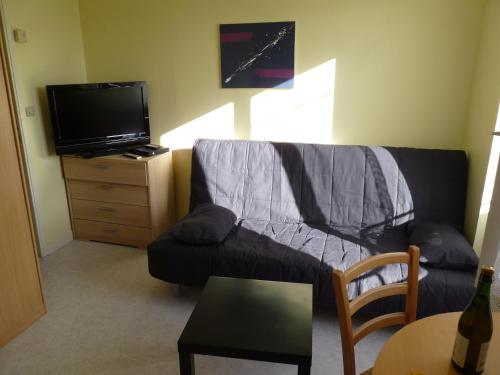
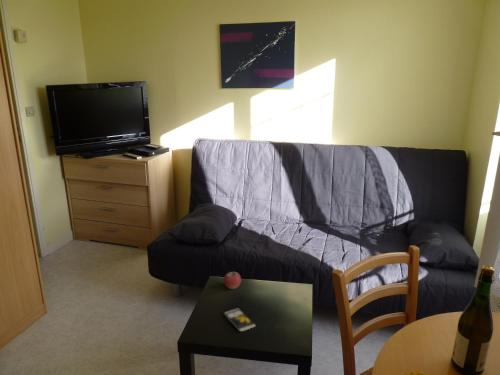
+ fruit [223,271,242,290]
+ smartphone [223,308,256,332]
